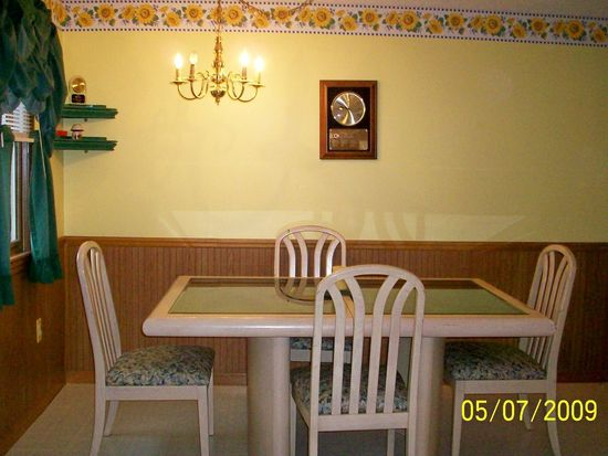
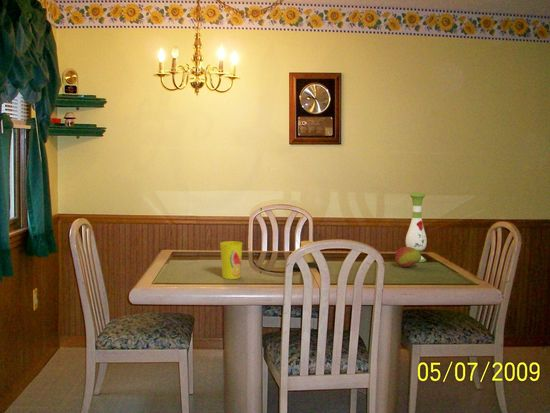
+ fruit [392,246,422,268]
+ vase [405,192,428,264]
+ cup [219,240,243,280]
